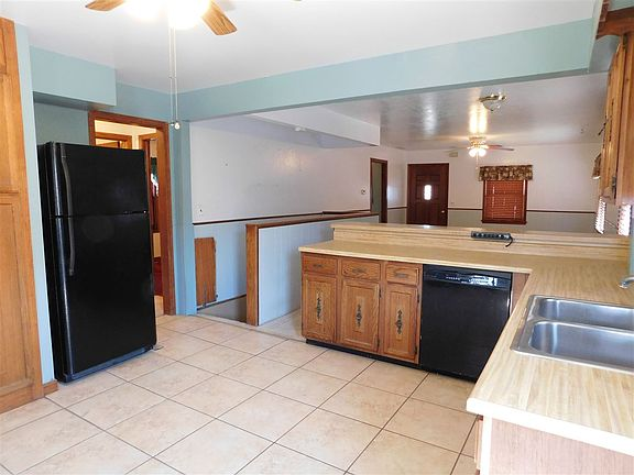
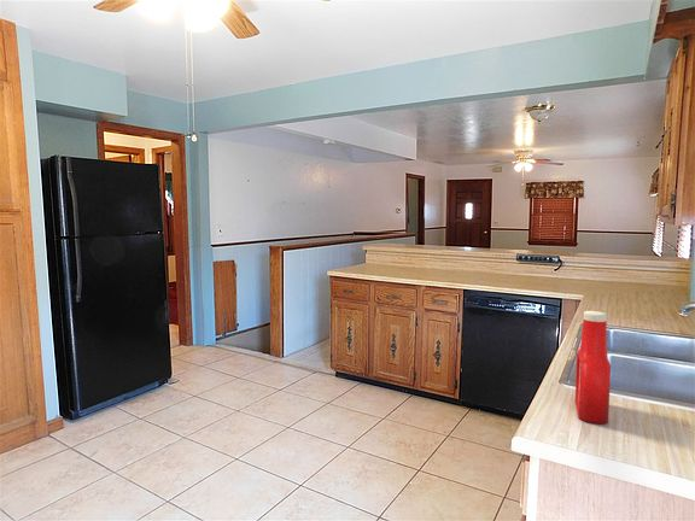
+ soap bottle [574,310,612,425]
